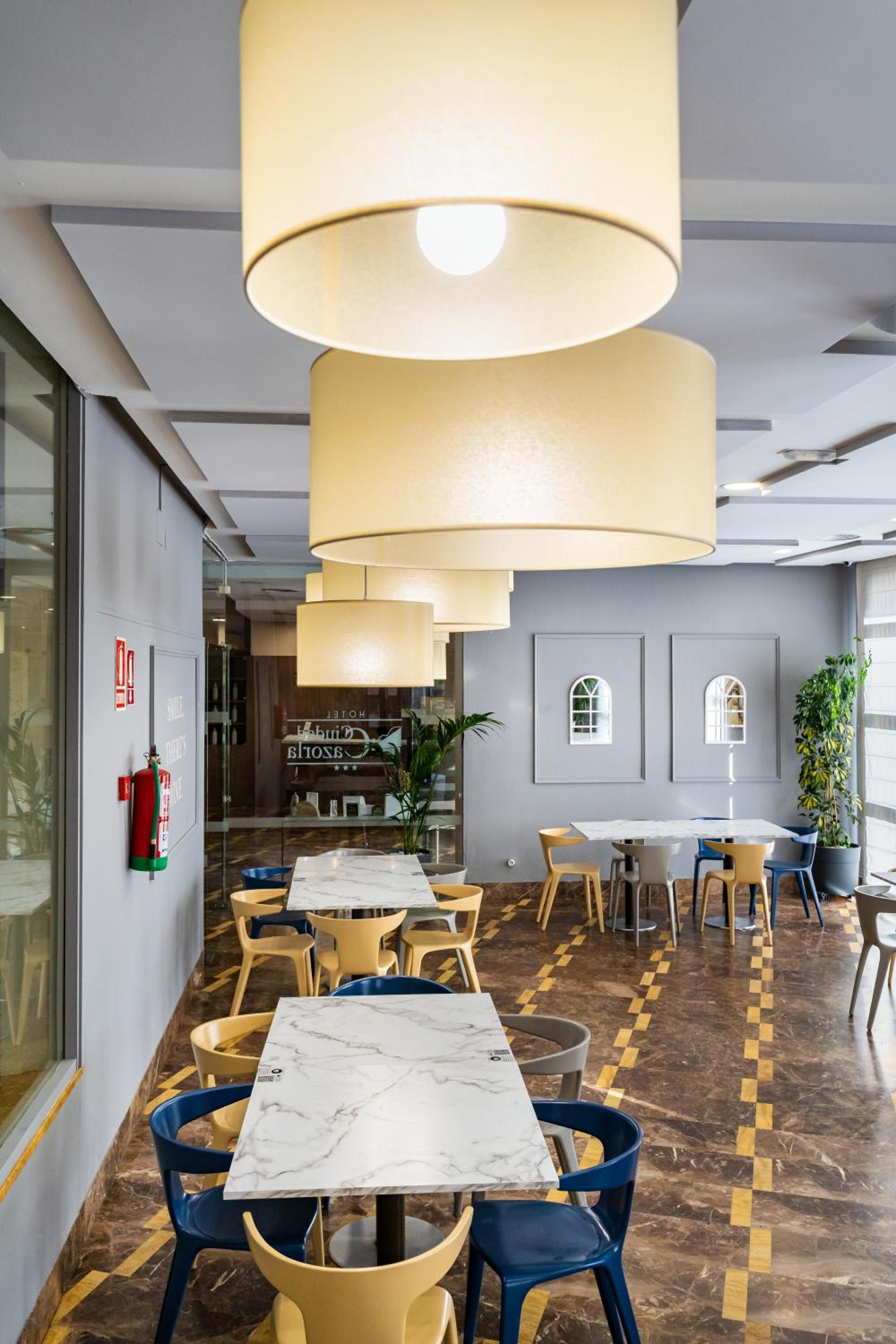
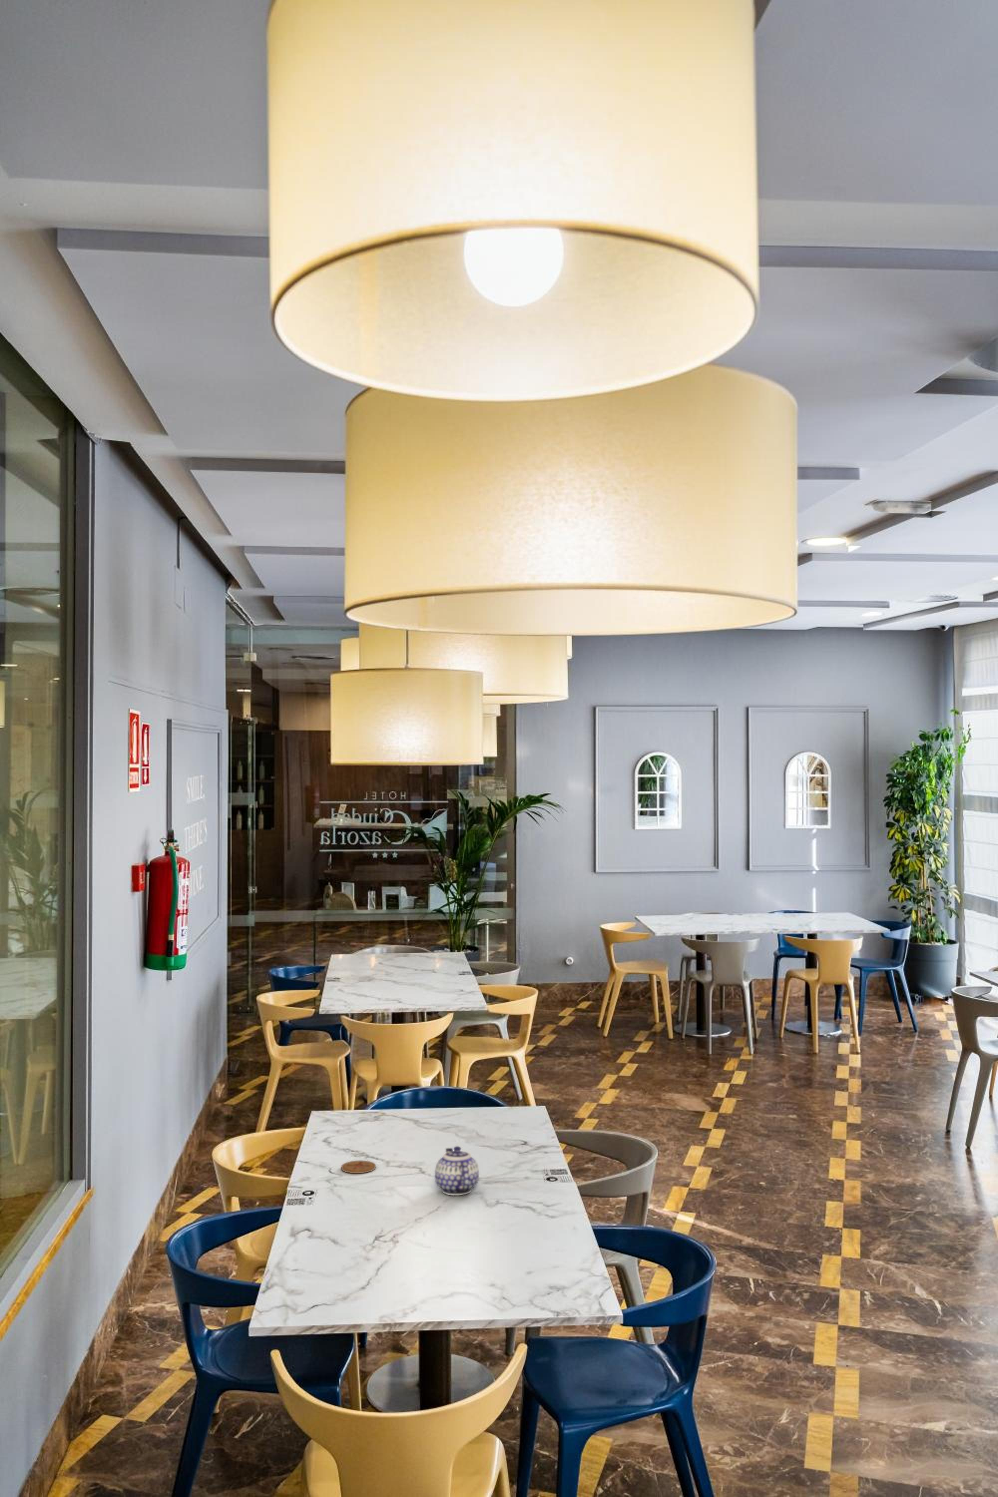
+ teapot [434,1146,480,1196]
+ coaster [341,1160,376,1174]
